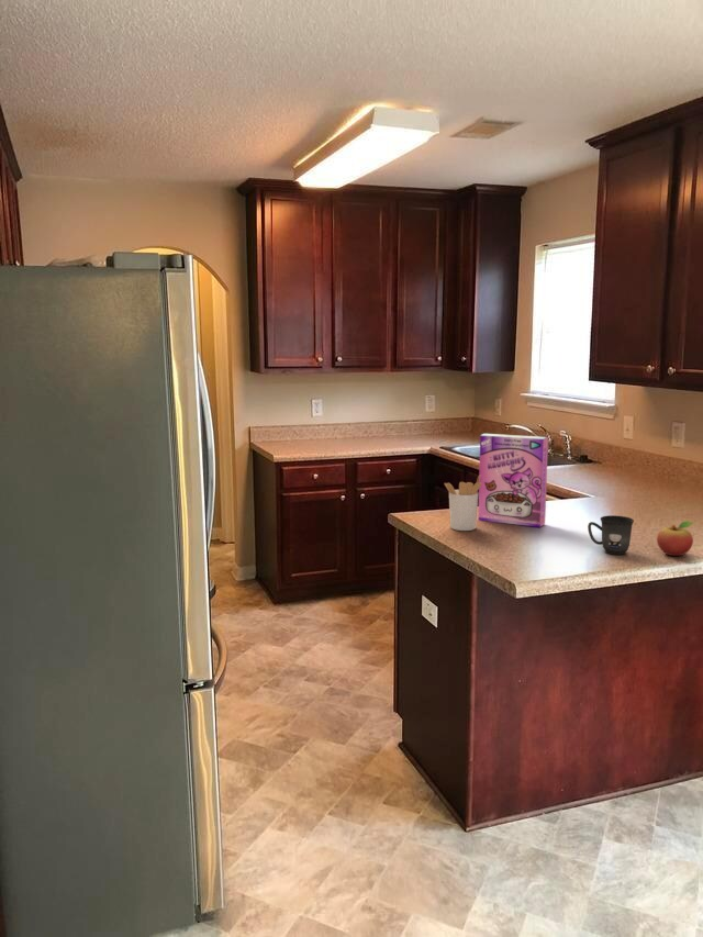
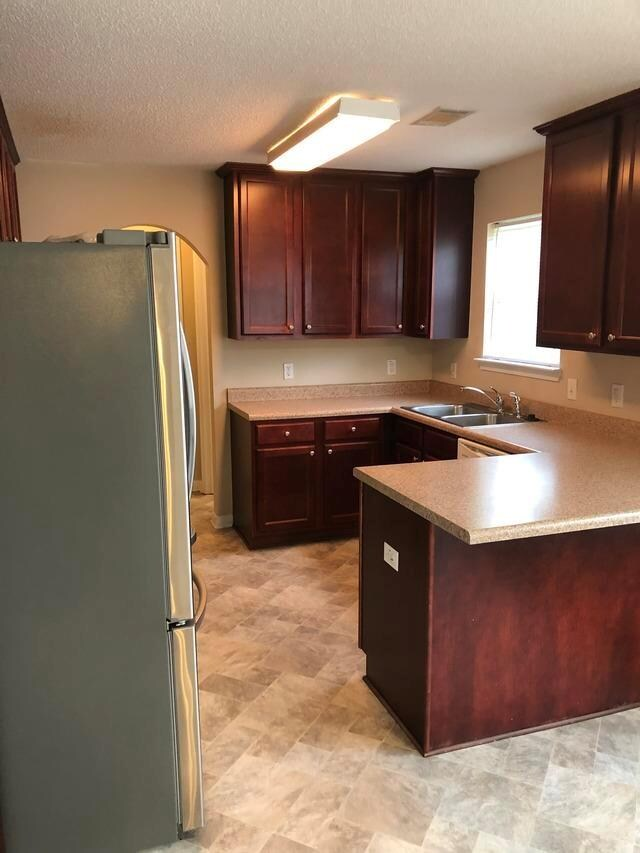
- cereal box [478,433,549,528]
- mug [587,514,635,556]
- fruit [656,521,694,557]
- utensil holder [444,475,482,532]
